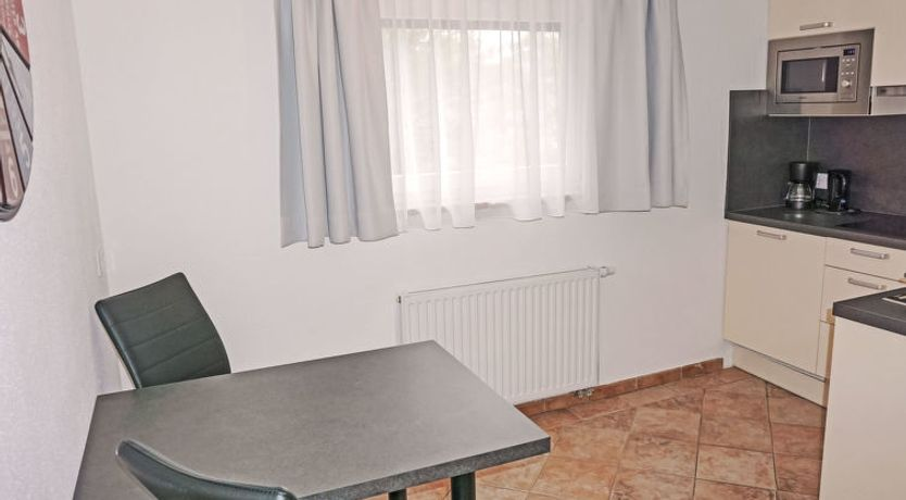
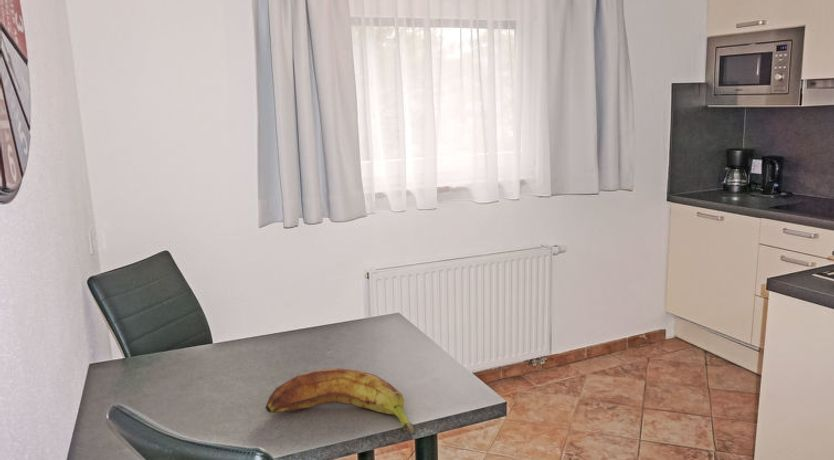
+ banana [265,367,415,435]
